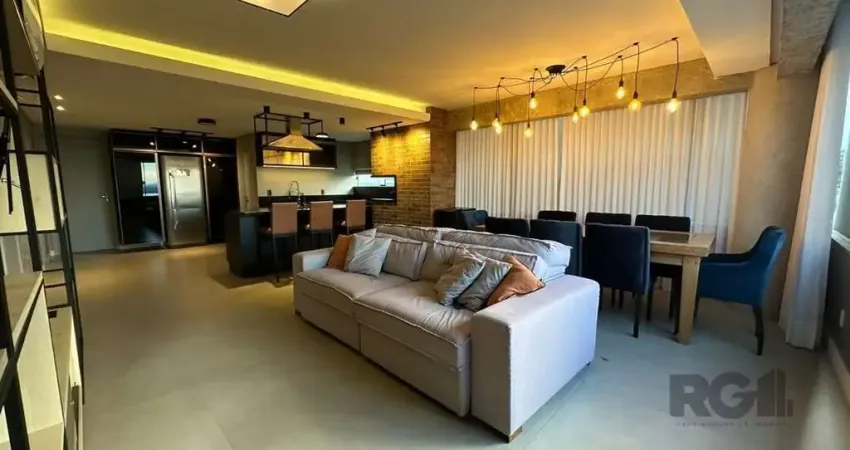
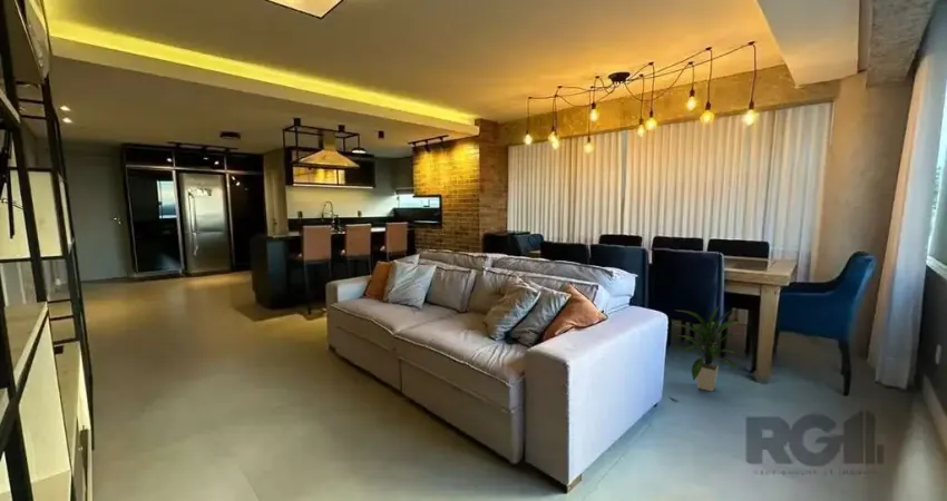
+ indoor plant [673,304,744,392]
